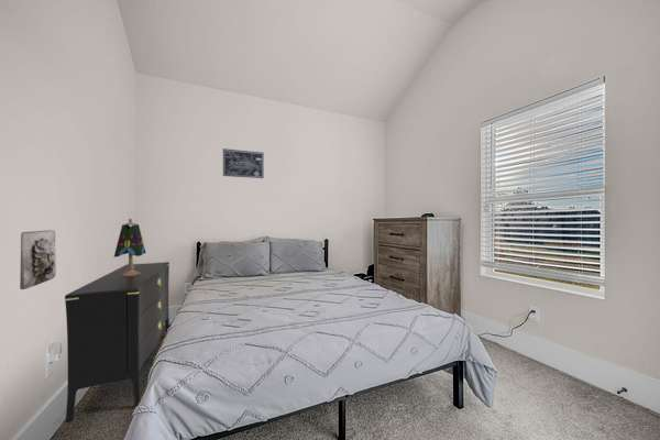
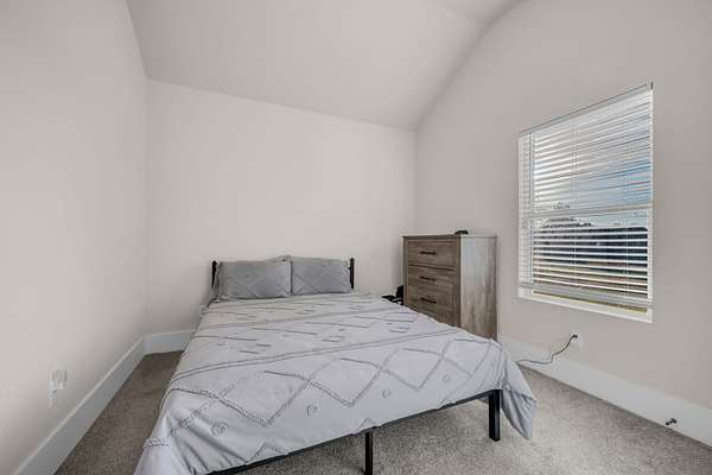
- table lamp [113,218,146,276]
- wall relief [19,229,57,290]
- wall art [222,147,265,179]
- dresser [64,261,170,424]
